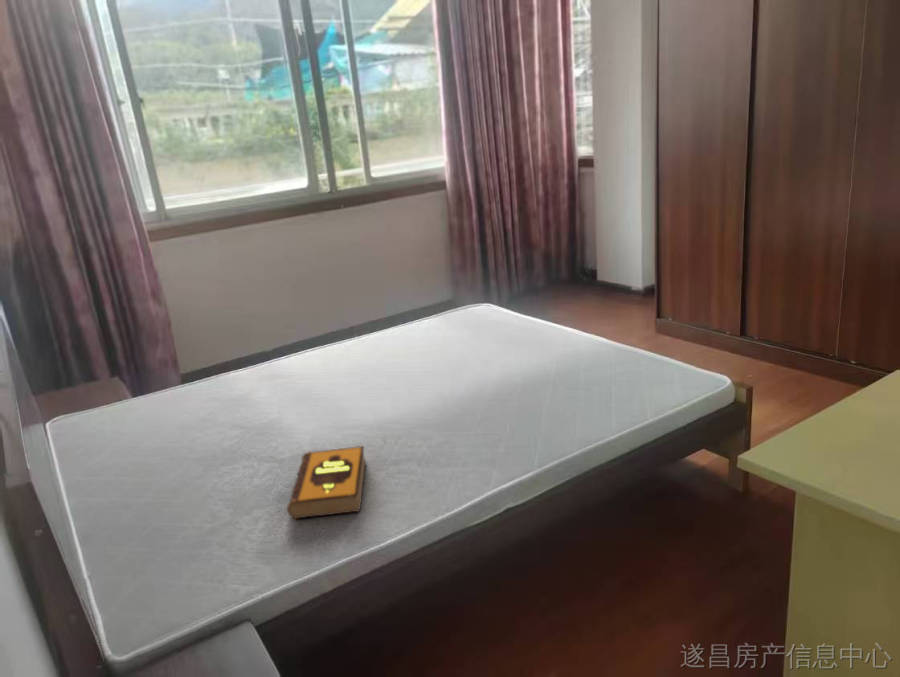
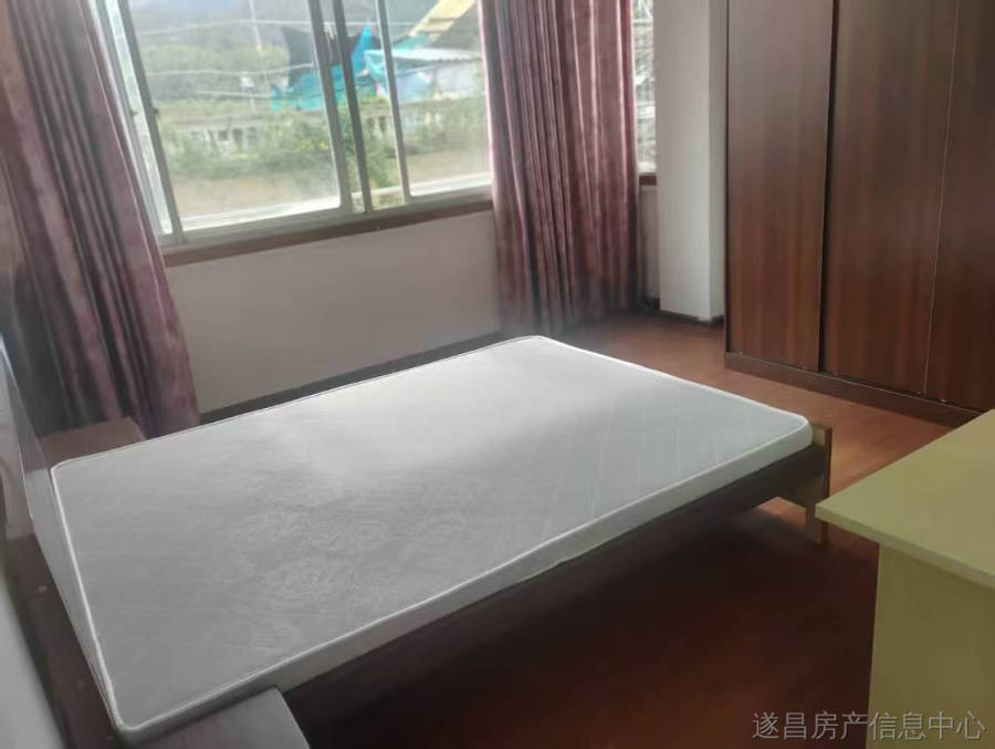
- hardback book [286,445,367,520]
